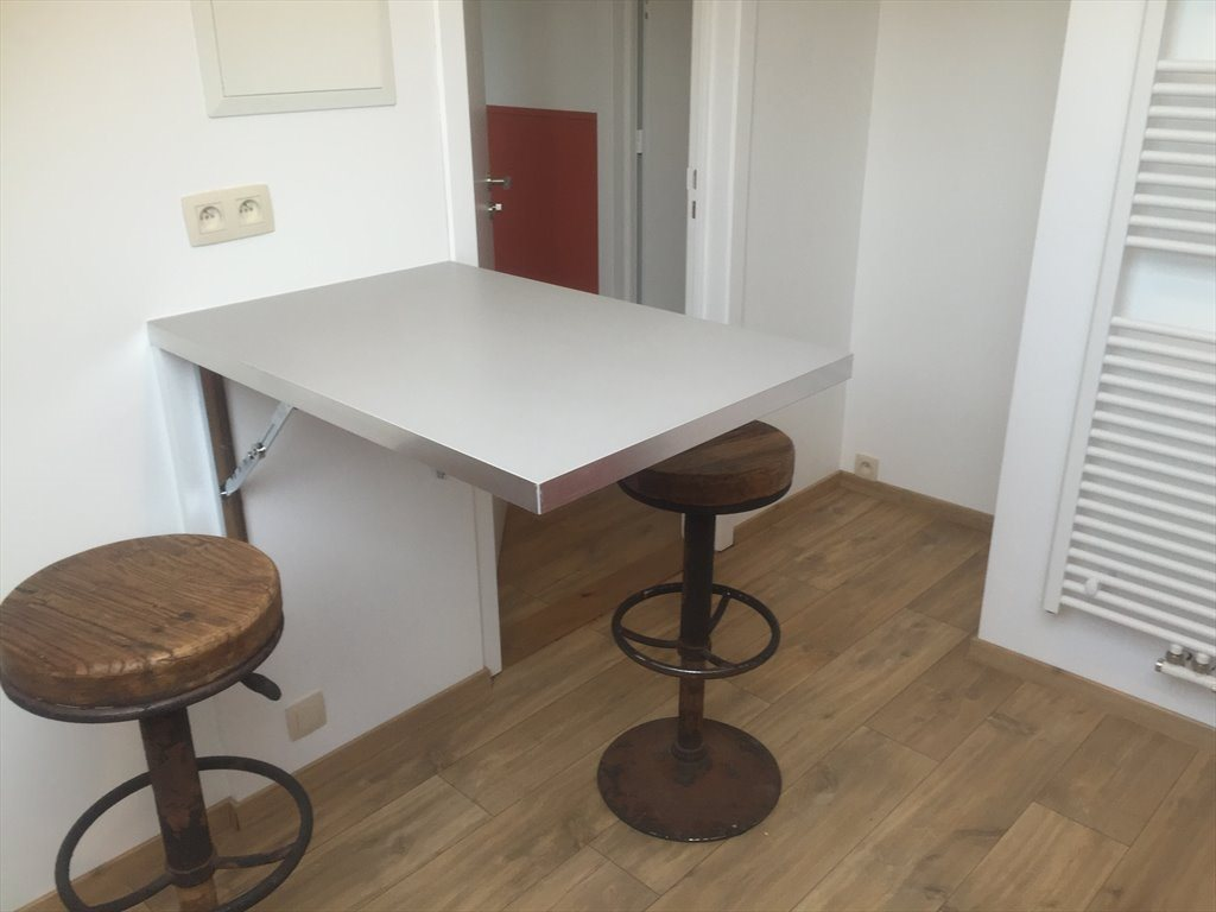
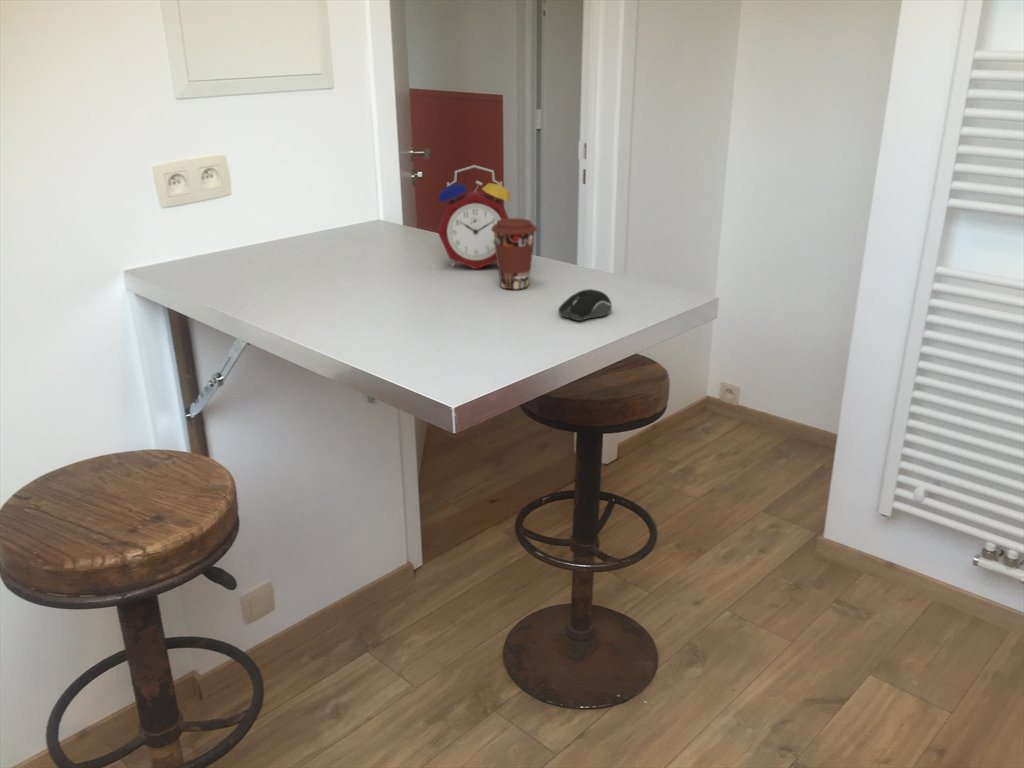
+ alarm clock [437,164,512,270]
+ computer mouse [557,288,613,322]
+ coffee cup [491,217,538,290]
